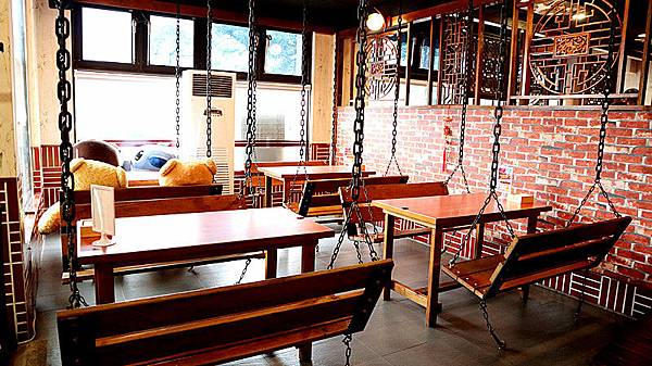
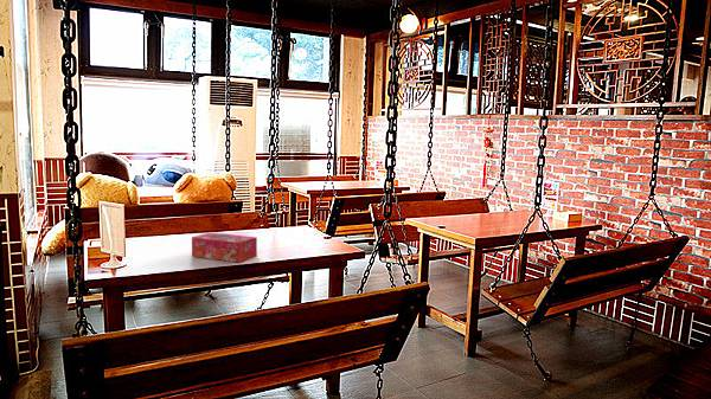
+ tissue box [191,231,258,264]
